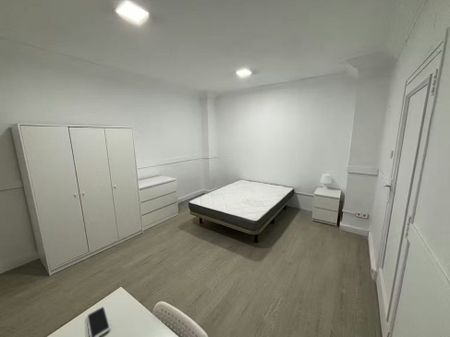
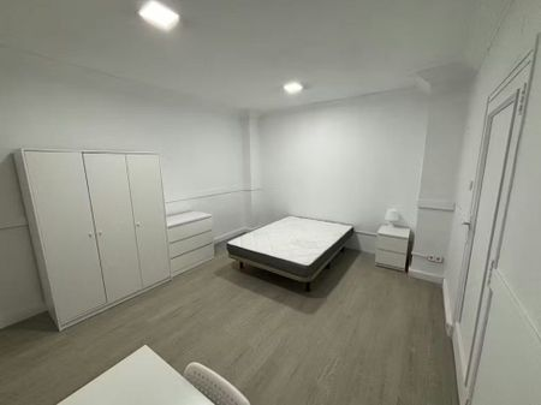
- smartphone [86,306,111,337]
